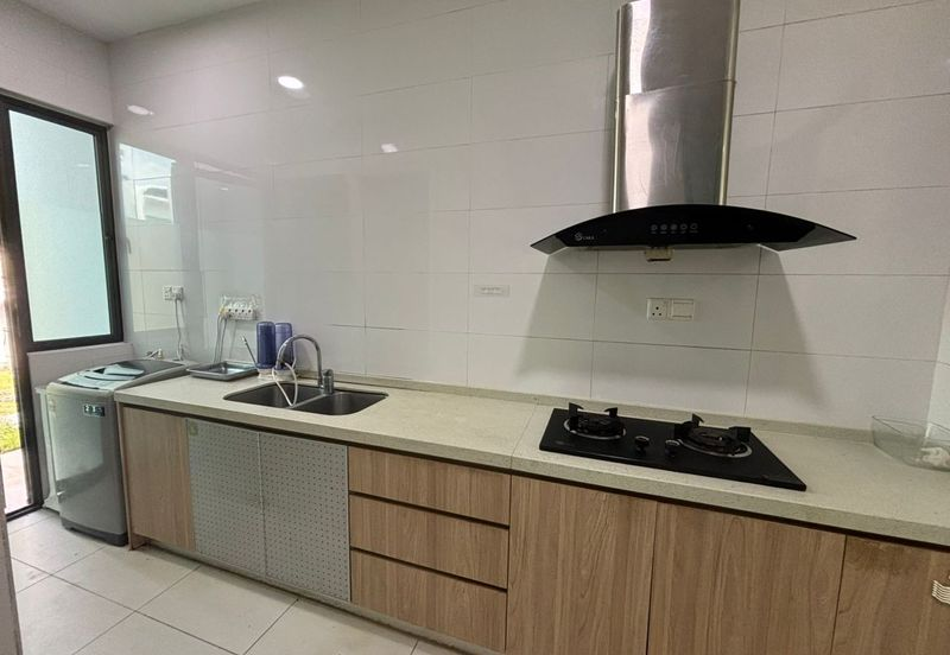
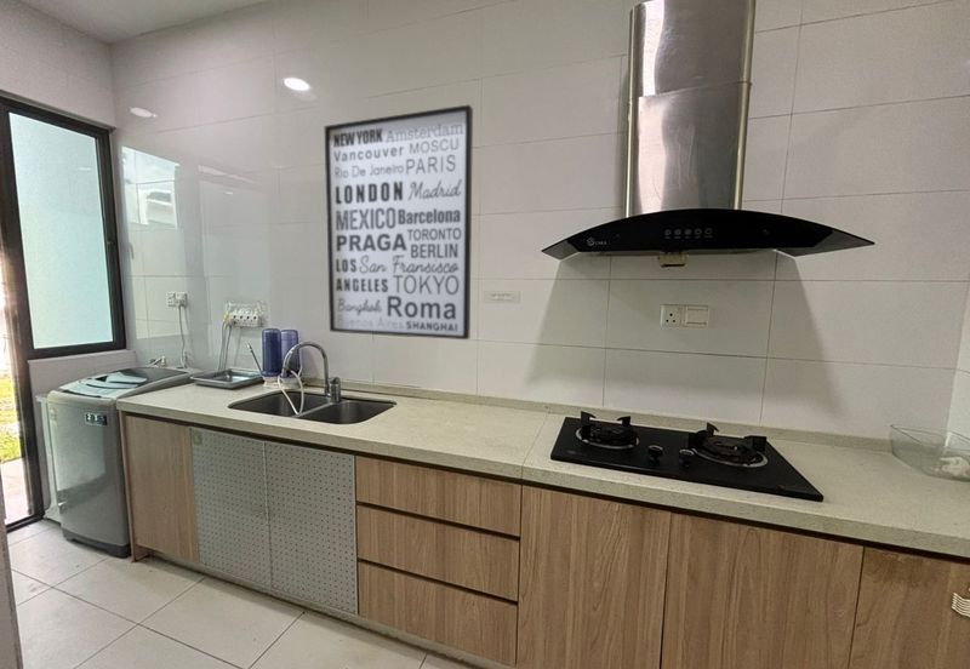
+ wall art [324,103,474,341]
